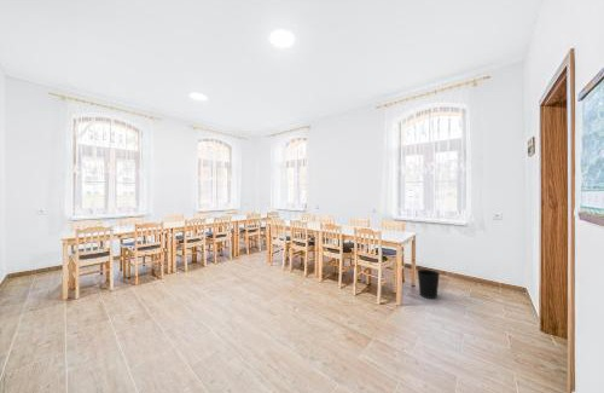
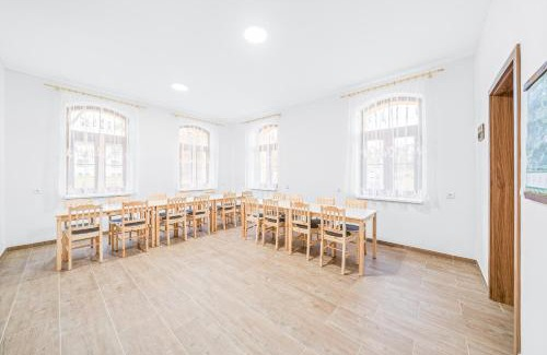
- wastebasket [416,268,441,300]
